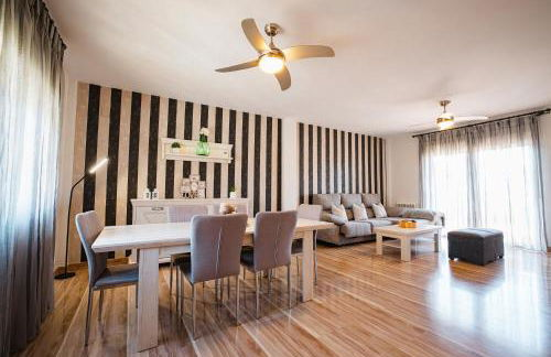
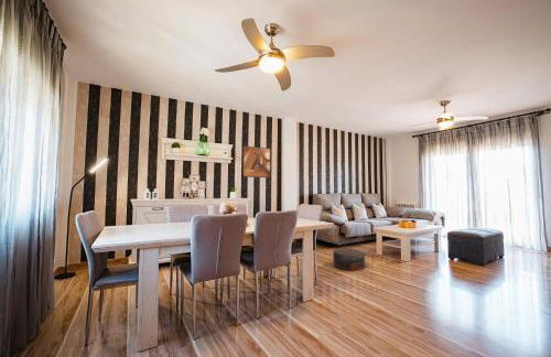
+ stool [332,247,366,272]
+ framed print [241,144,272,178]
